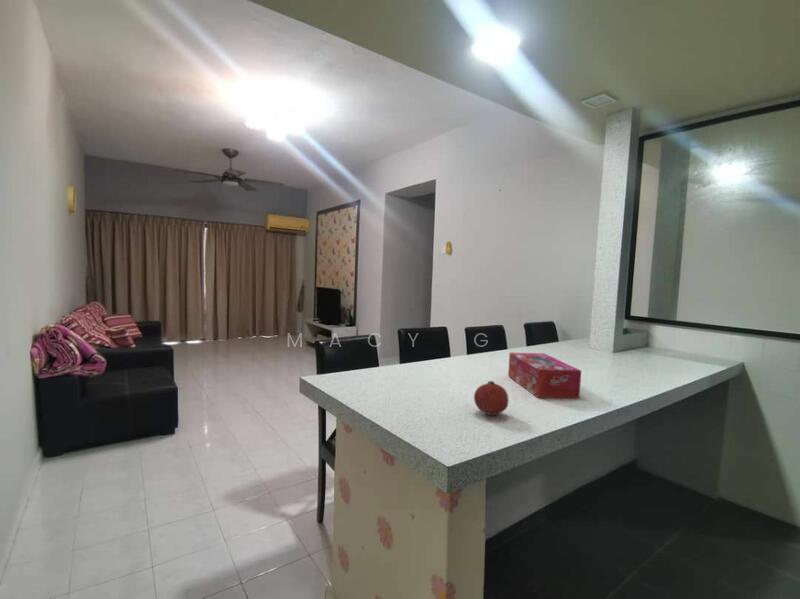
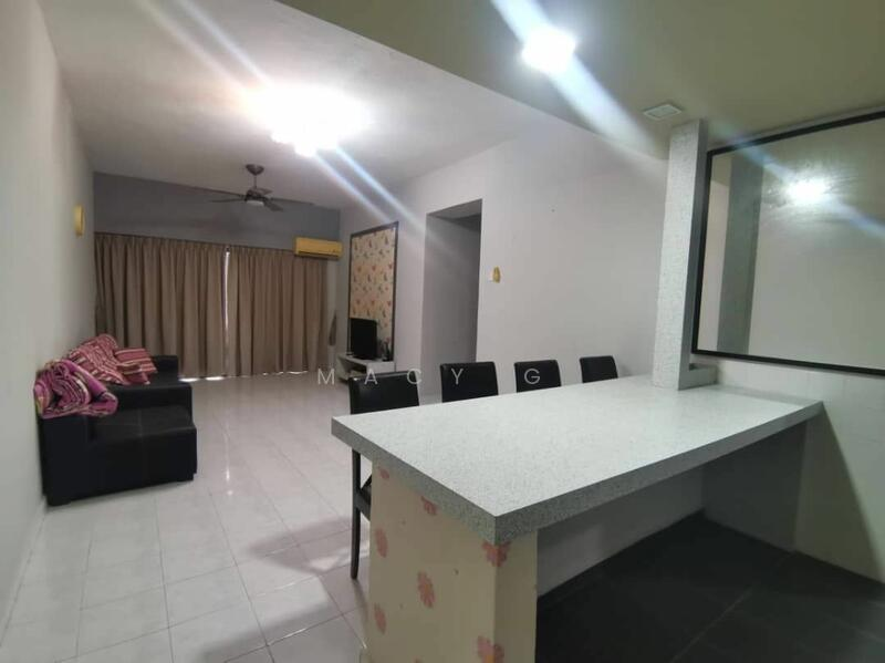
- tissue box [507,352,582,399]
- fruit [473,380,510,416]
